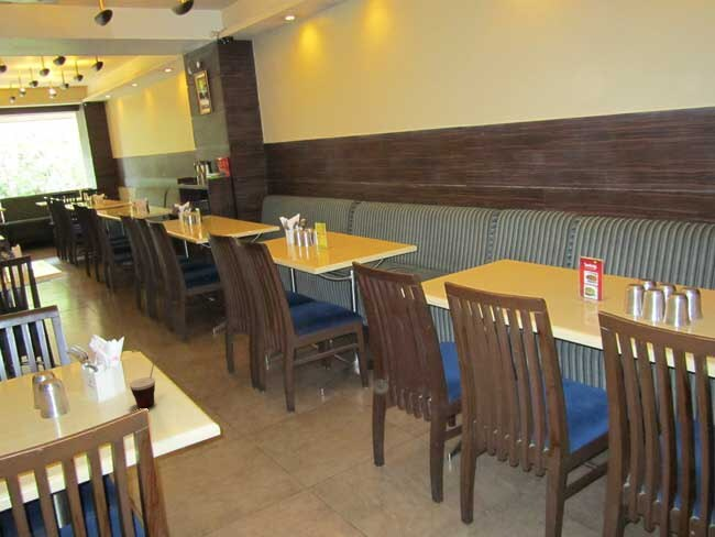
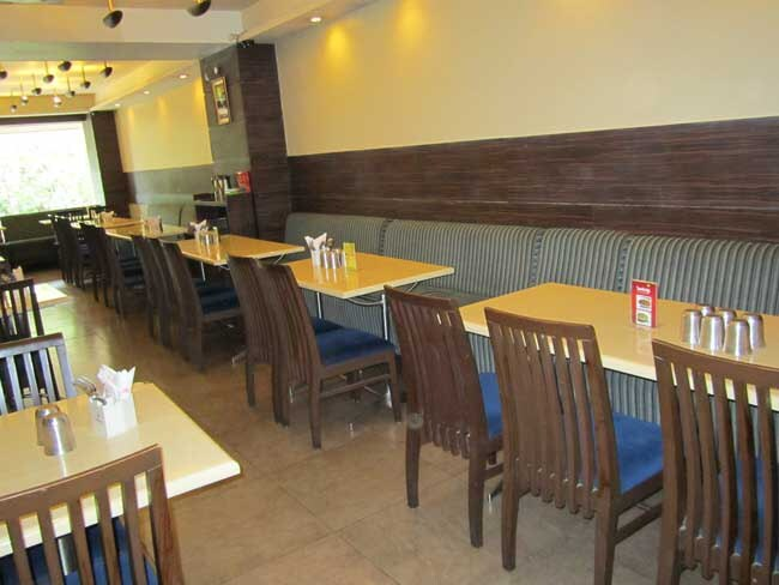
- cup [129,354,164,408]
